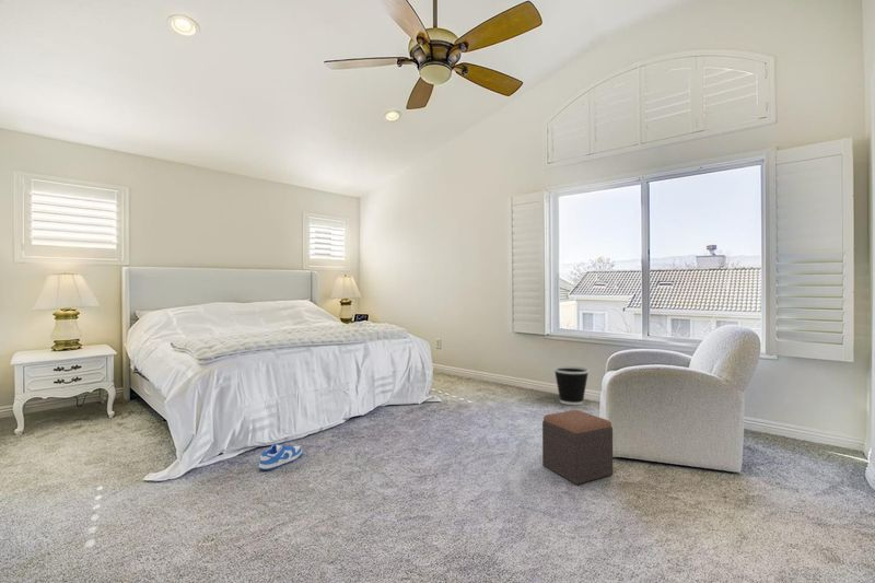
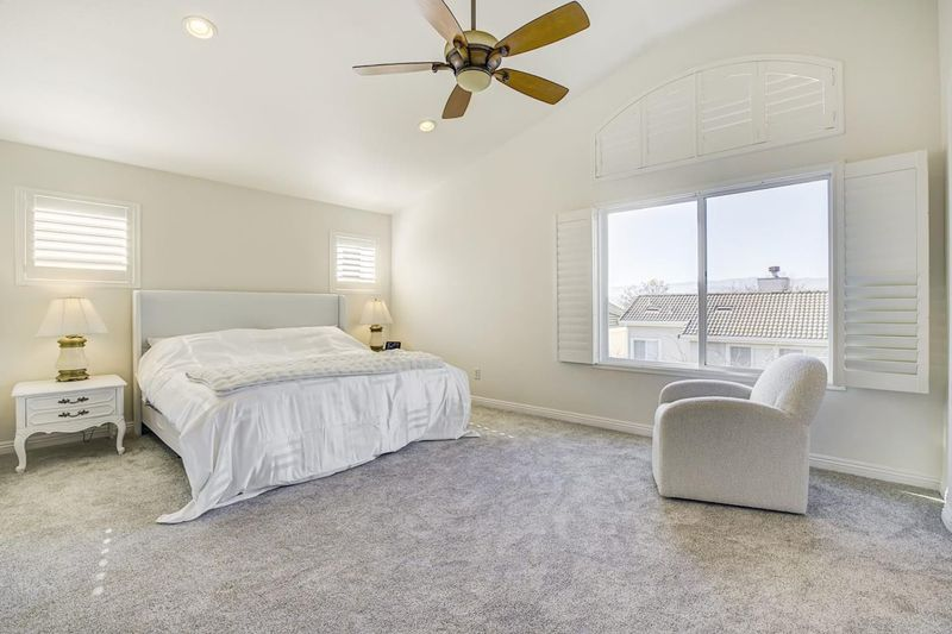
- shoe [258,443,303,471]
- wastebasket [552,365,591,406]
- footstool [541,409,614,486]
